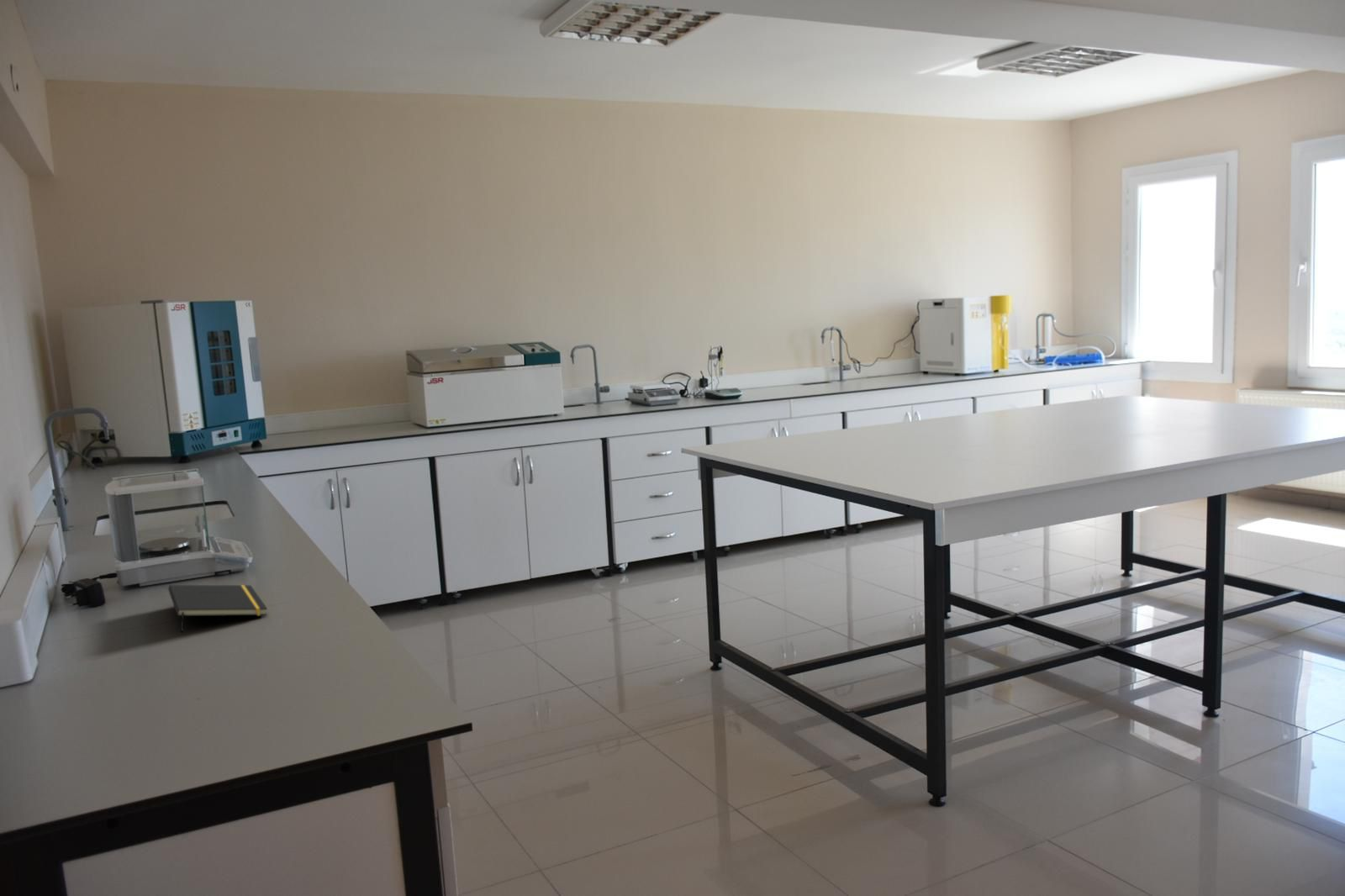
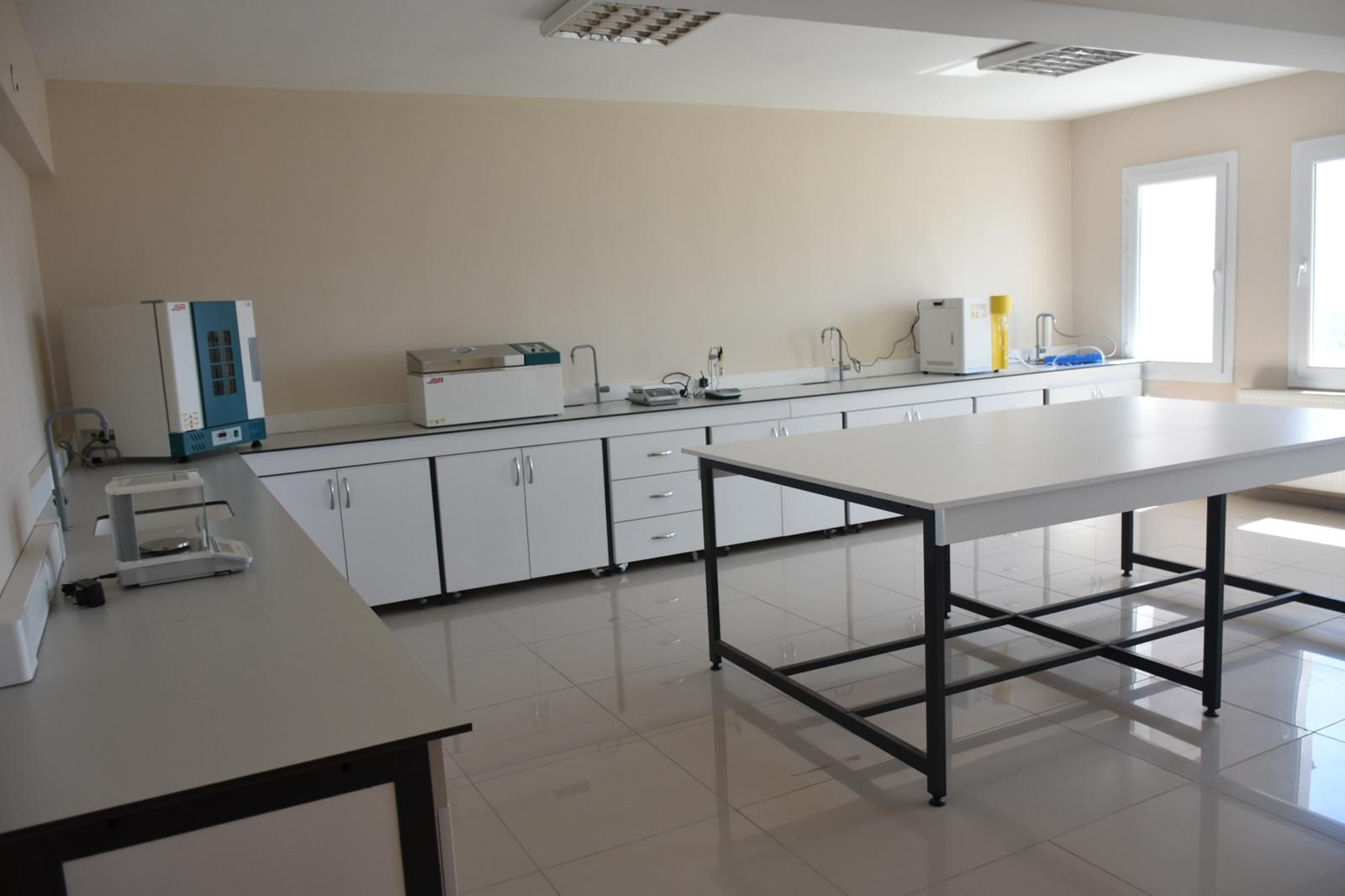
- notepad [167,584,268,634]
